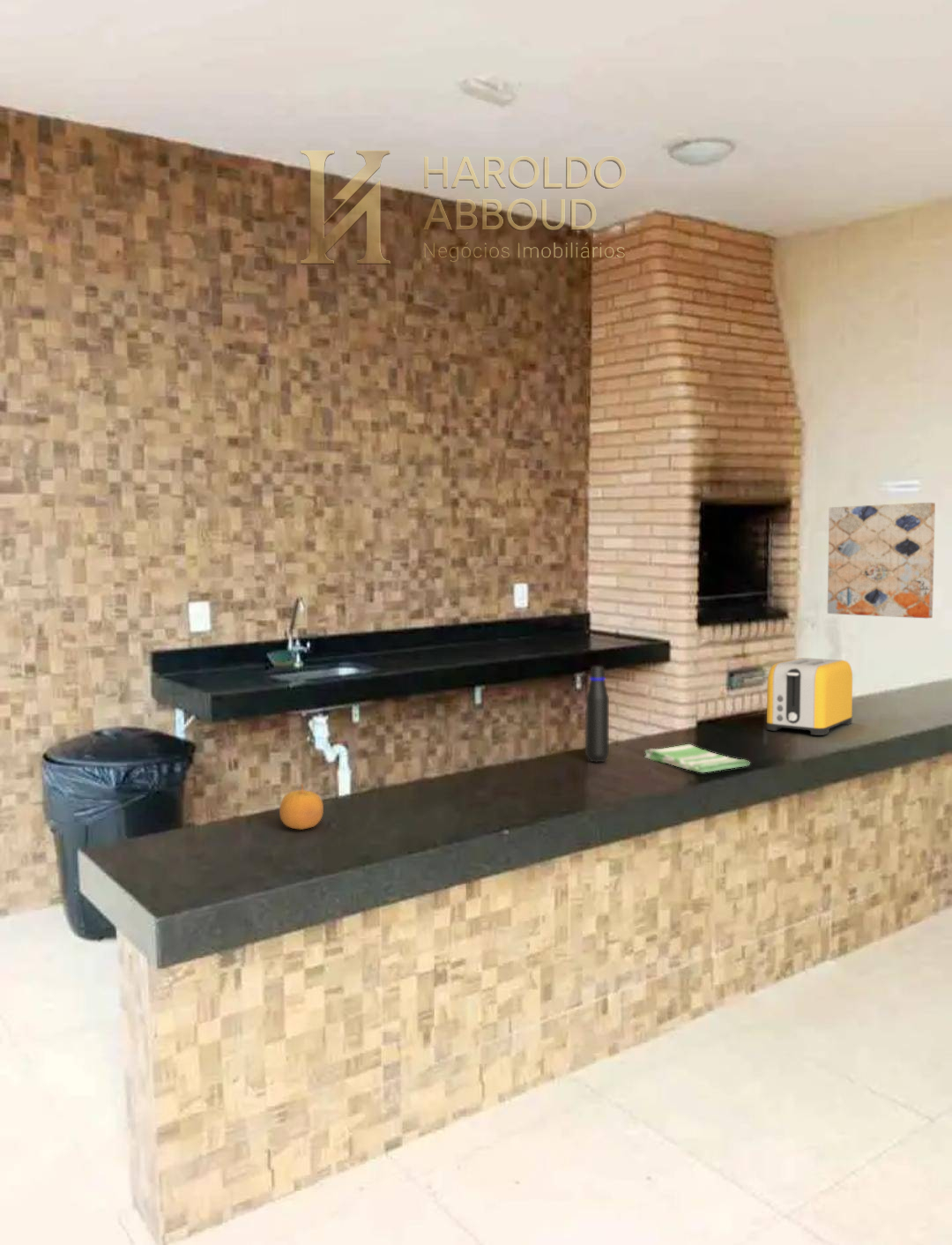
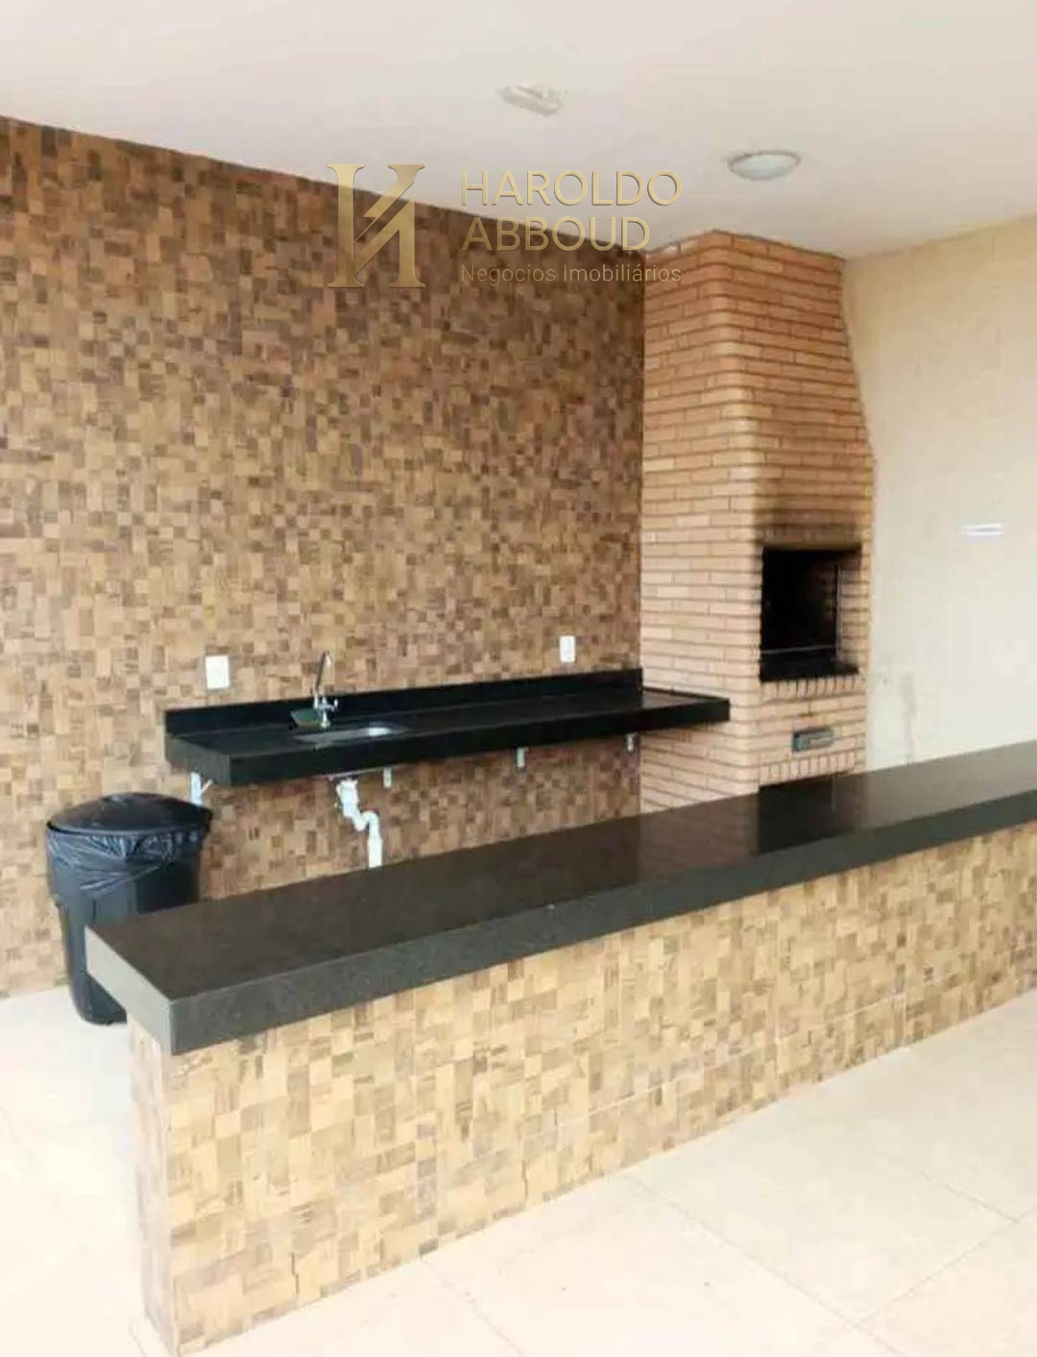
- fruit [279,782,324,831]
- toaster [766,657,853,736]
- water bottle [584,666,610,764]
- wall art [827,502,936,619]
- dish towel [643,743,751,773]
